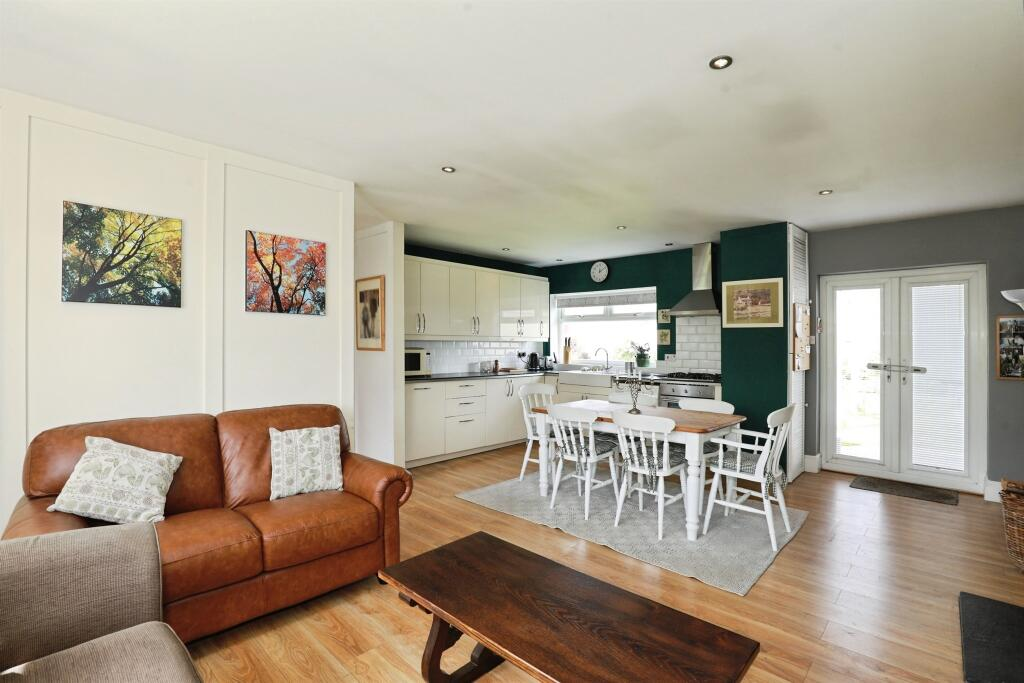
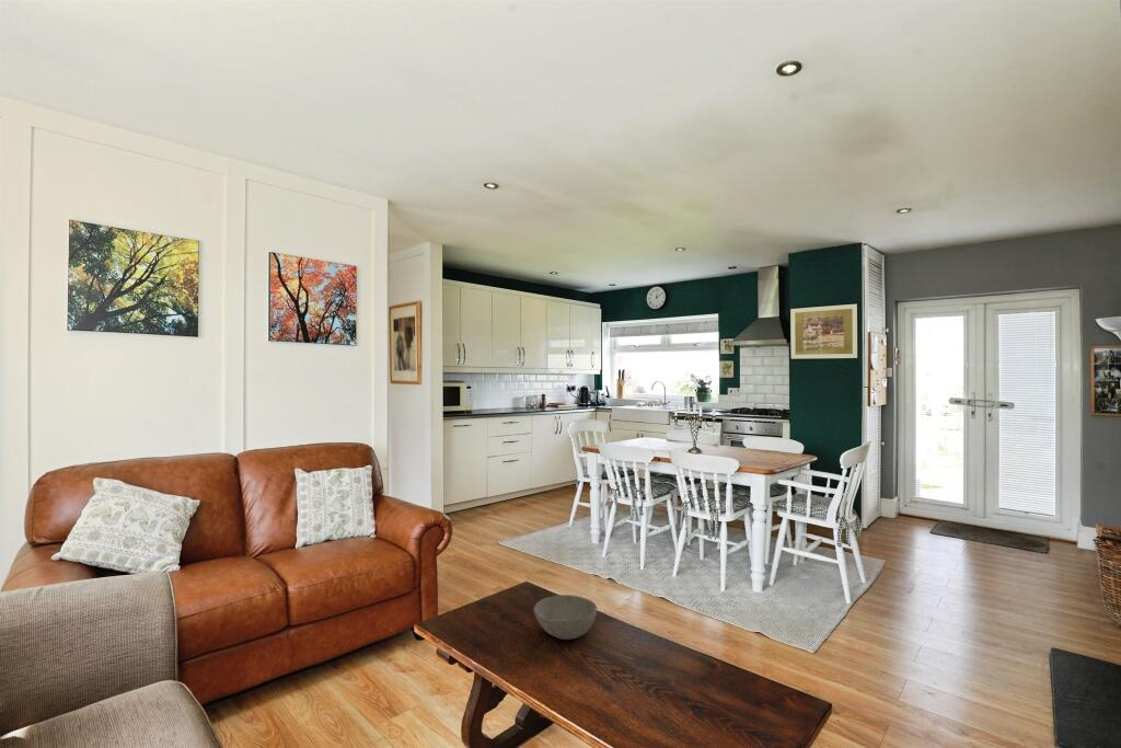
+ bowl [533,594,598,641]
